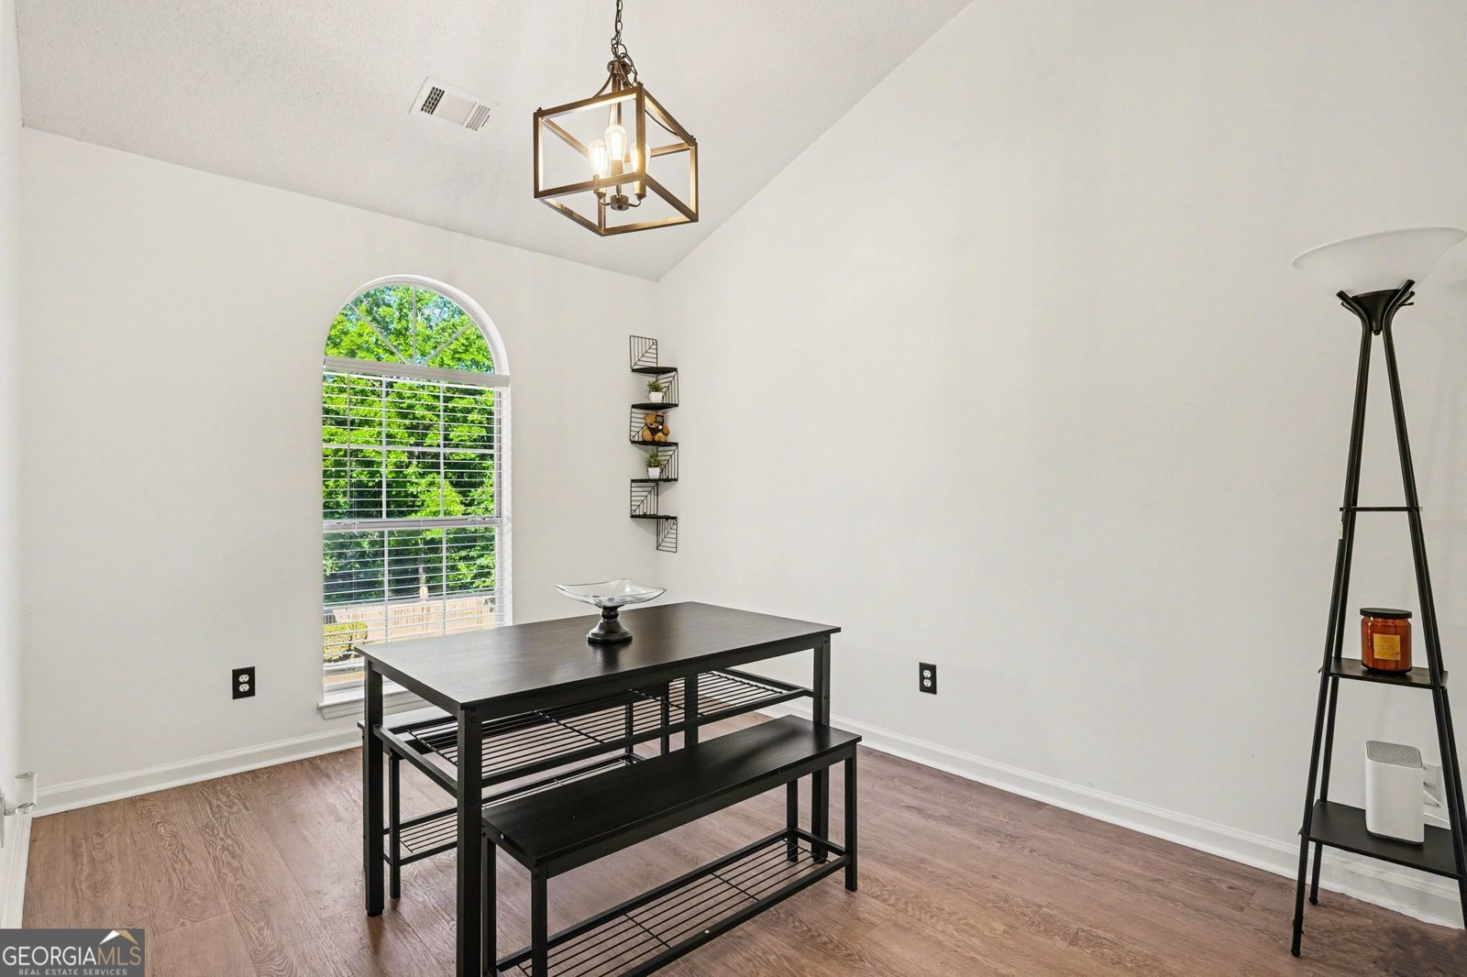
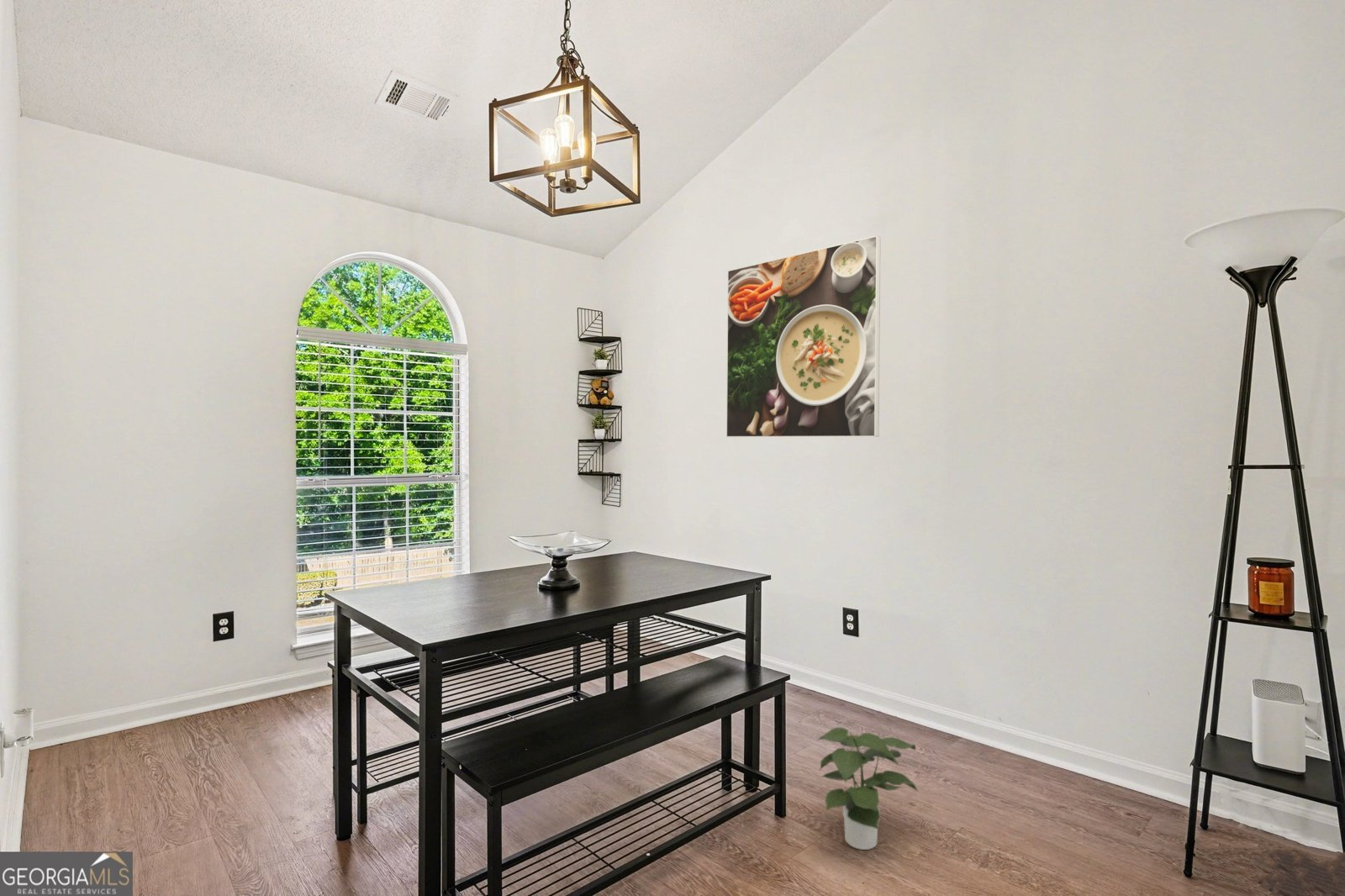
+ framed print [725,235,881,438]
+ potted plant [816,726,920,851]
